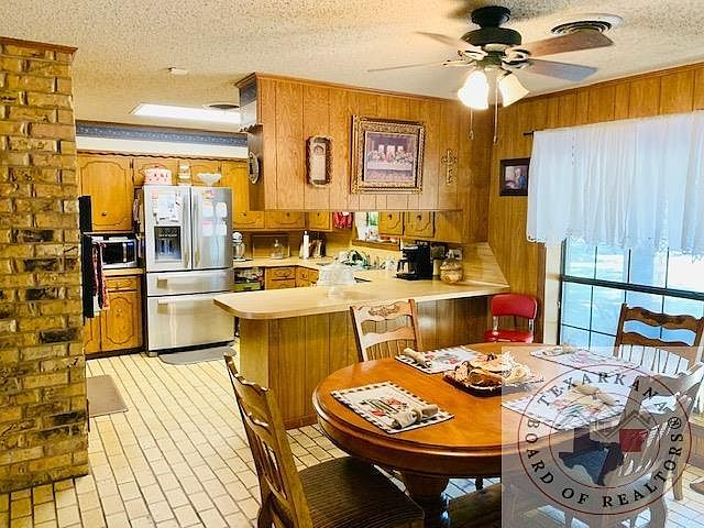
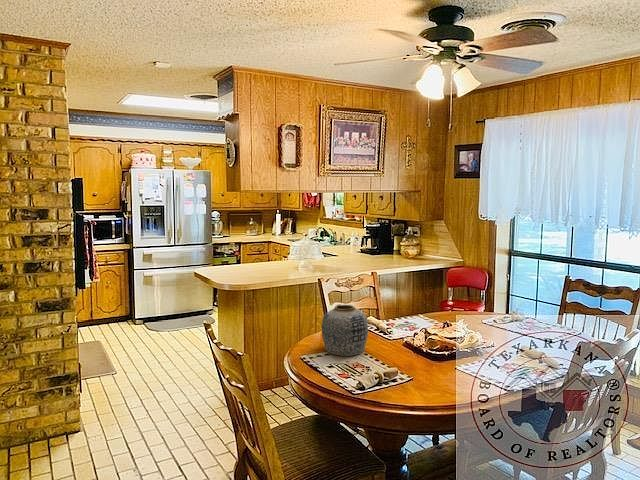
+ vase [321,303,369,357]
